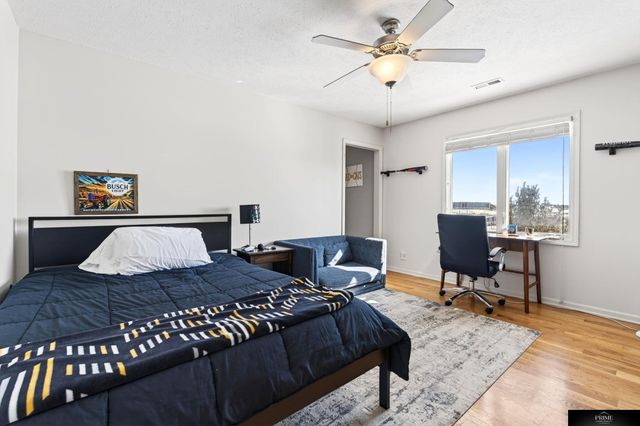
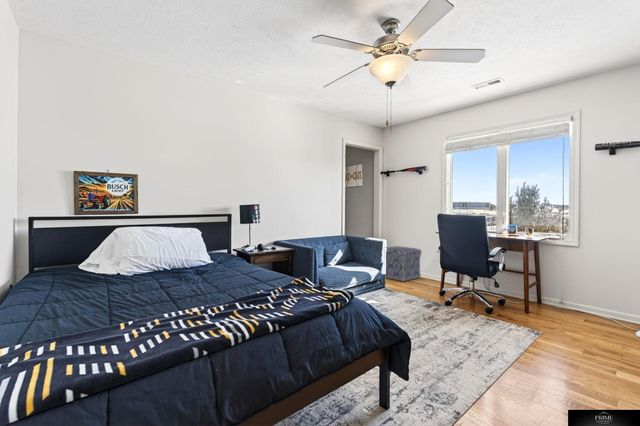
+ ottoman [385,245,423,283]
